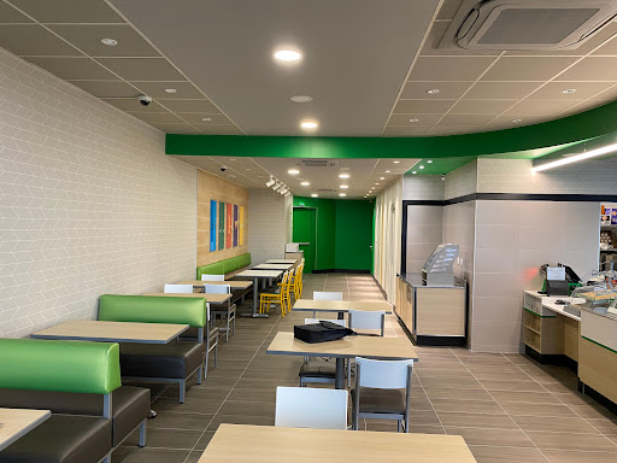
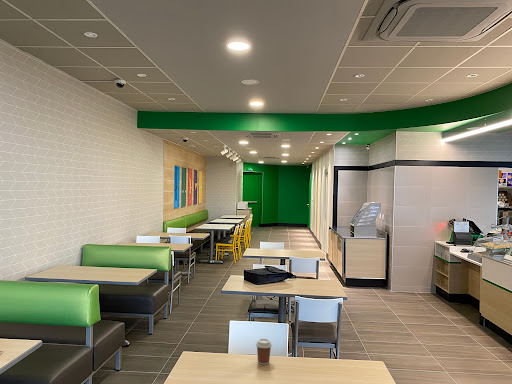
+ coffee cup [255,337,273,366]
